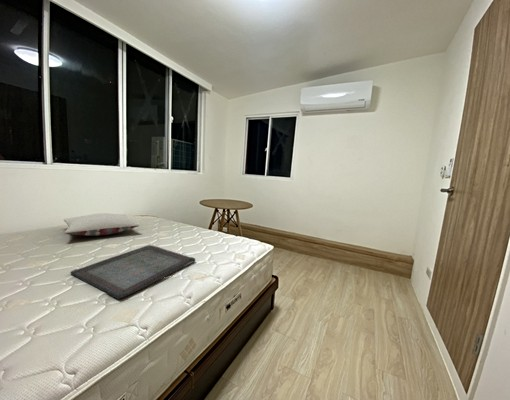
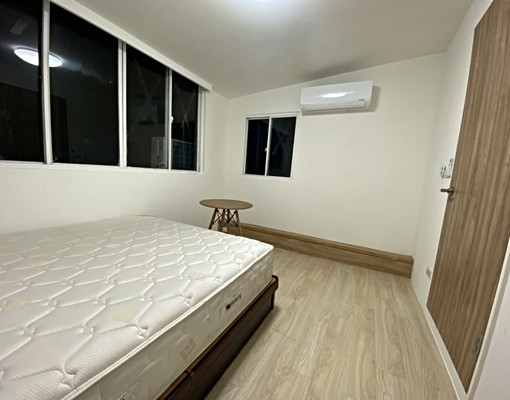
- serving tray [69,244,196,300]
- pillow [63,212,140,237]
